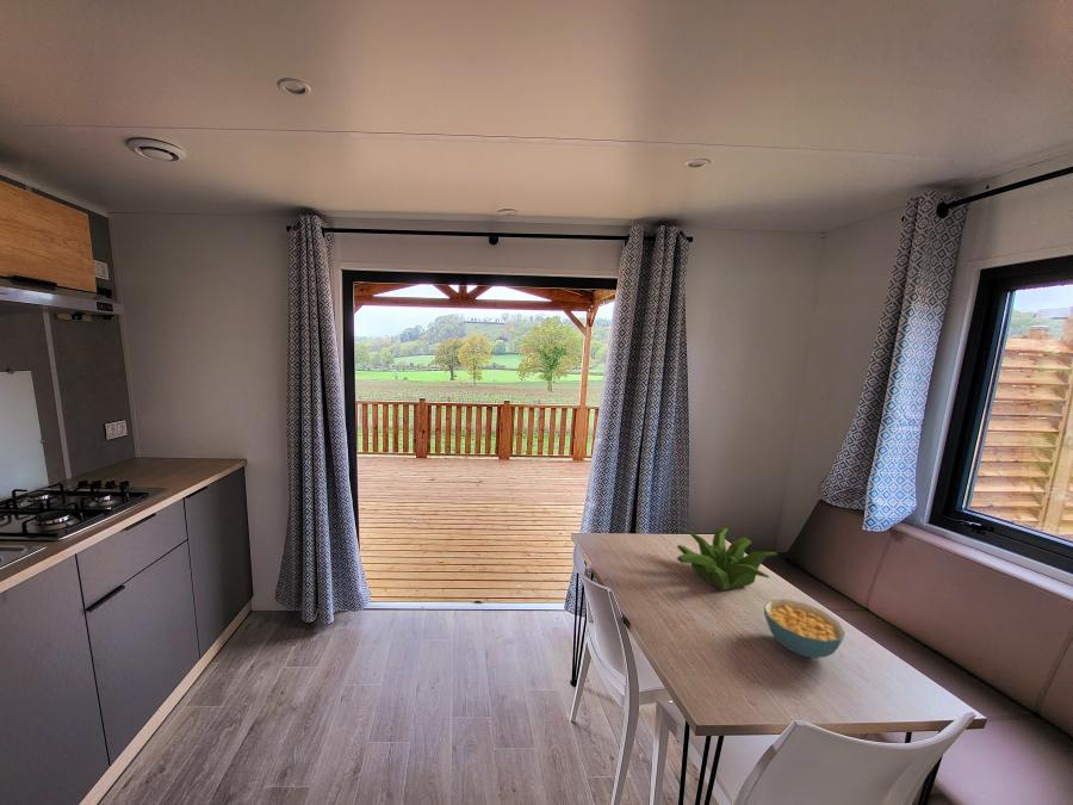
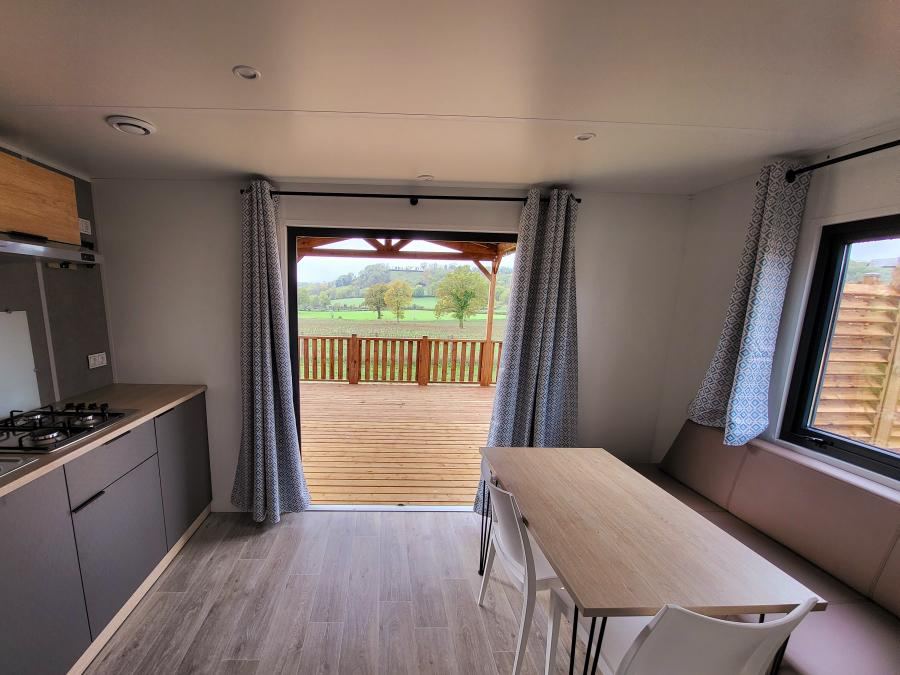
- cereal bowl [763,597,846,660]
- plant [676,526,779,592]
